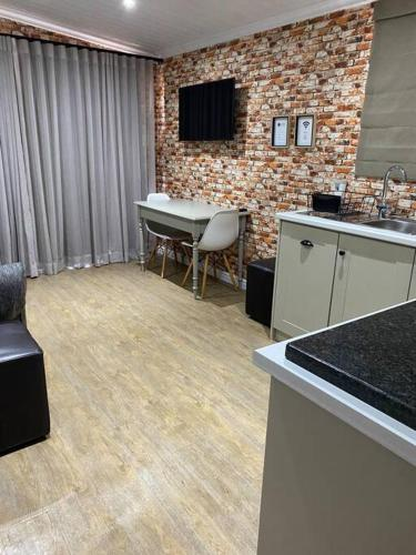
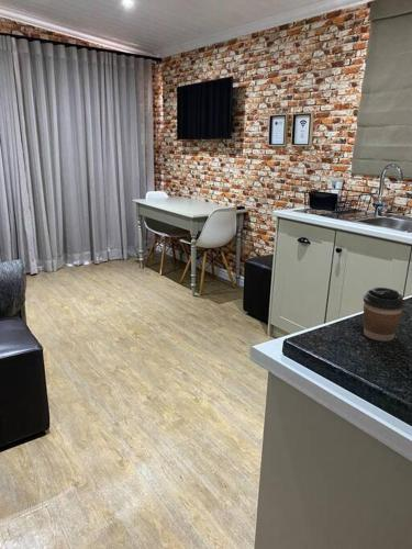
+ coffee cup [363,287,407,343]
